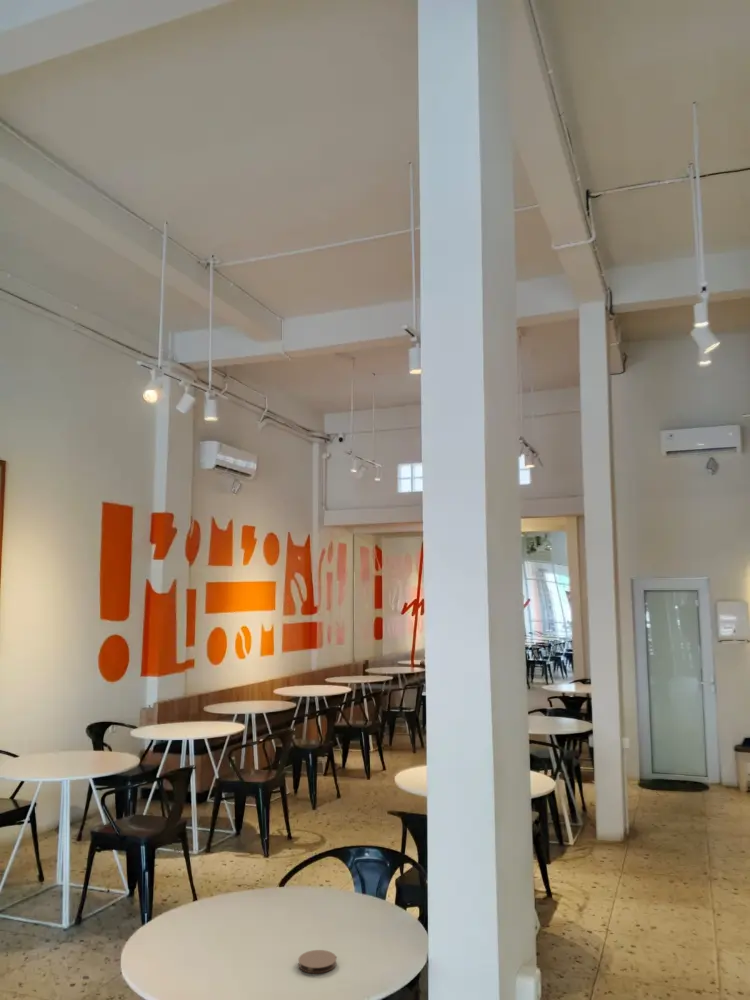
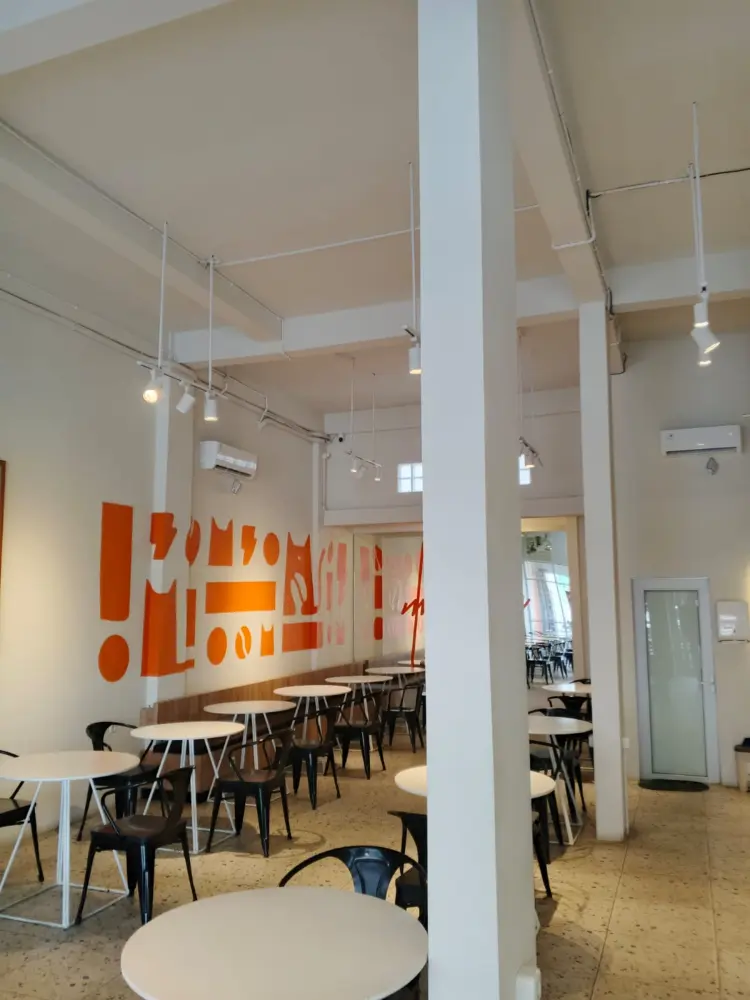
- coaster [298,949,337,974]
